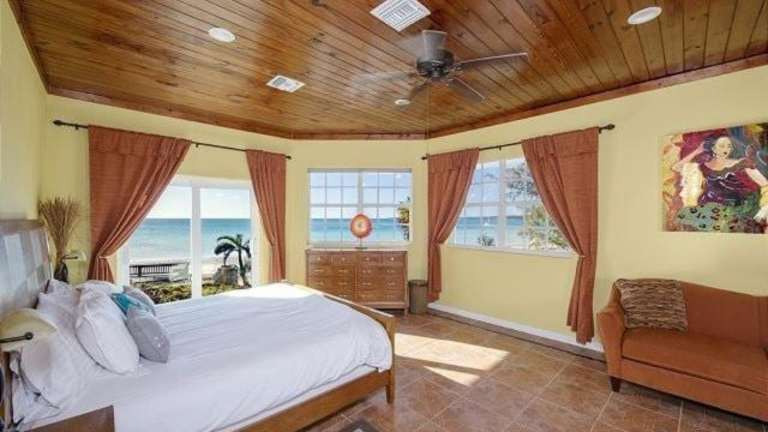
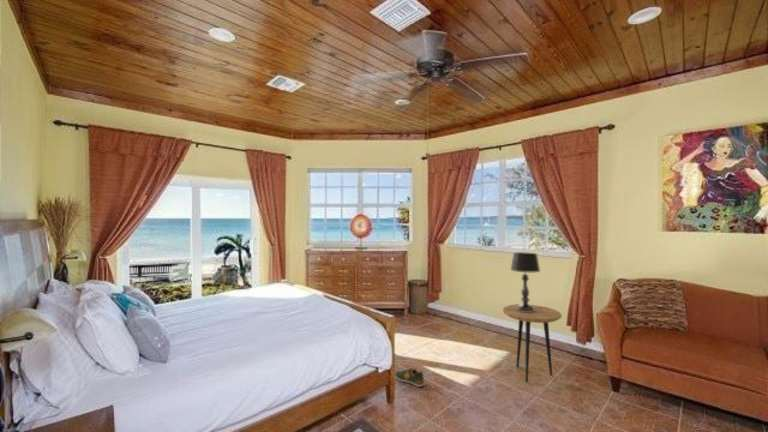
+ table lamp [510,251,541,312]
+ side table [502,303,562,383]
+ shoe [394,366,425,388]
